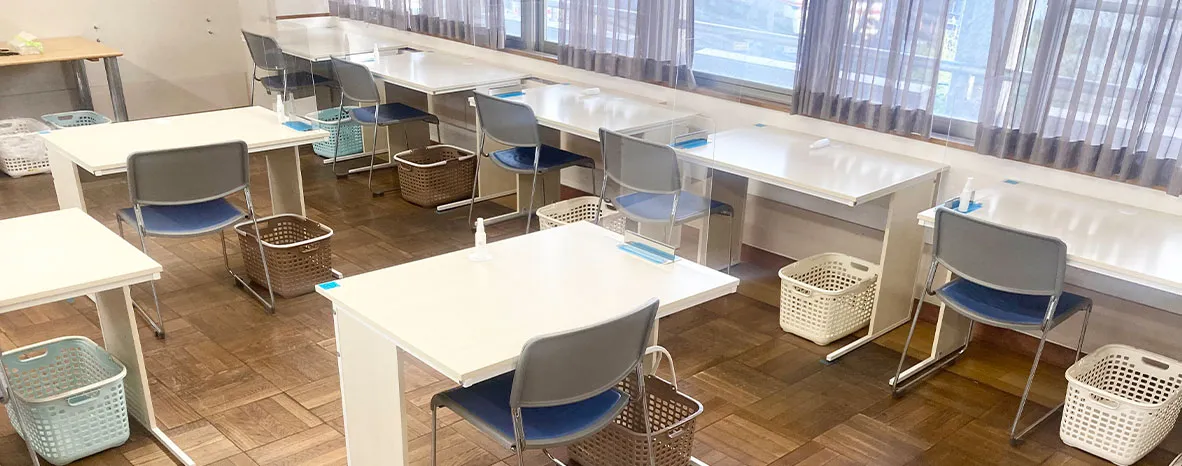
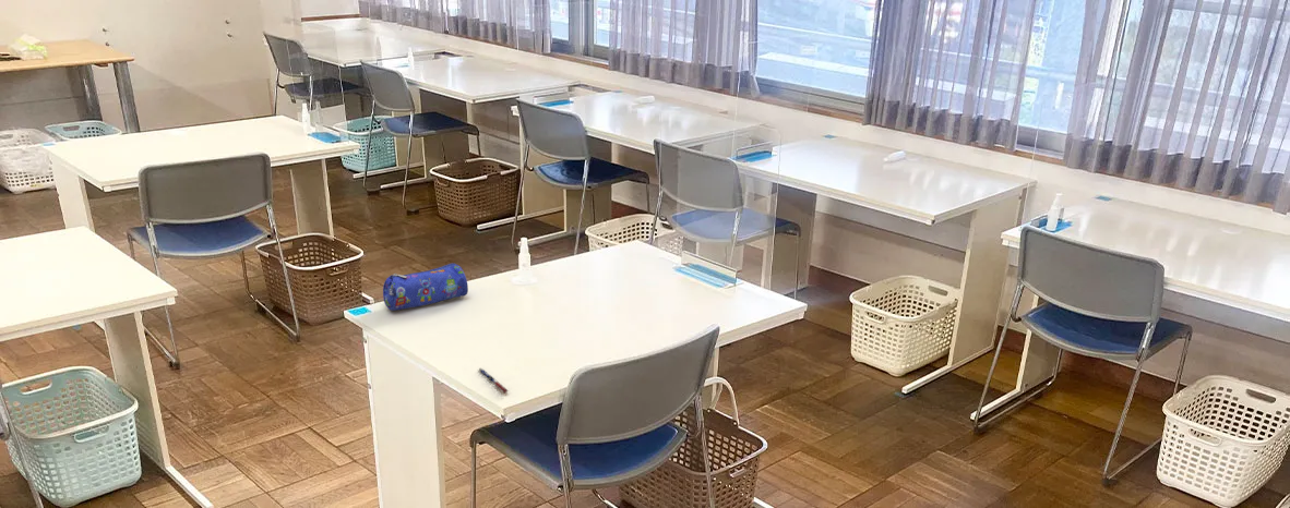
+ pen [478,367,510,395]
+ pencil case [382,263,469,312]
